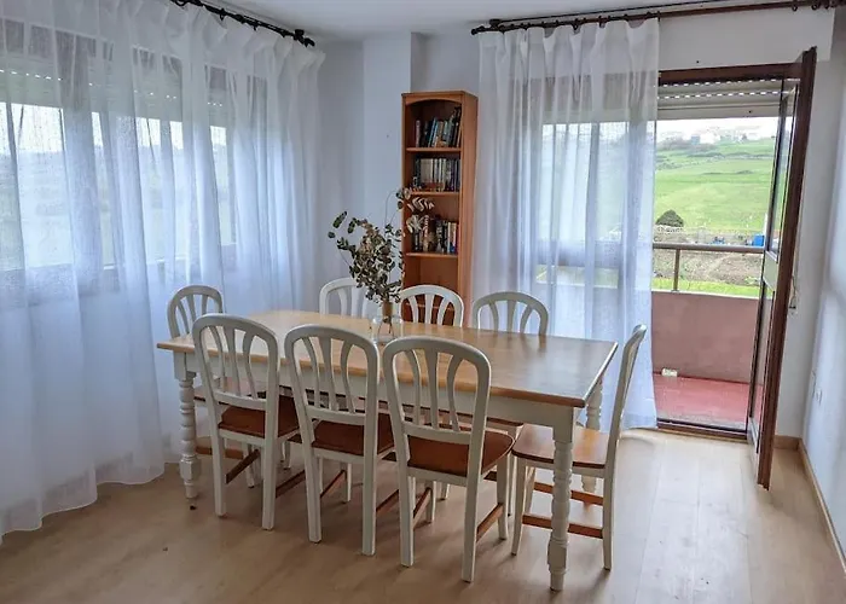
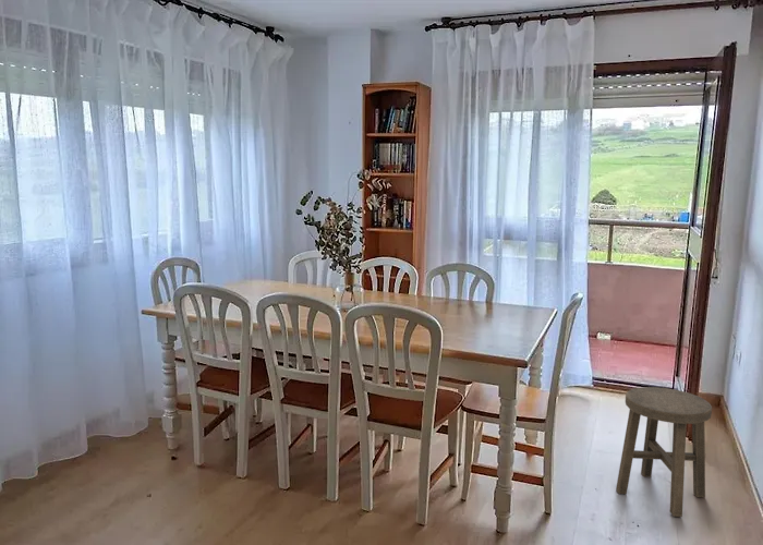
+ stool [615,386,713,518]
